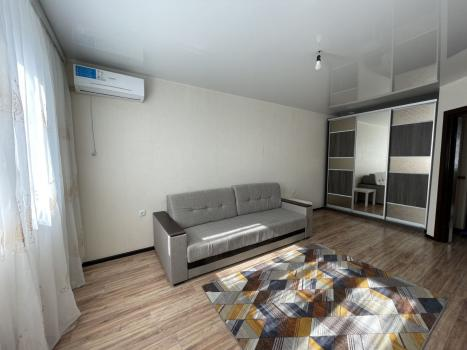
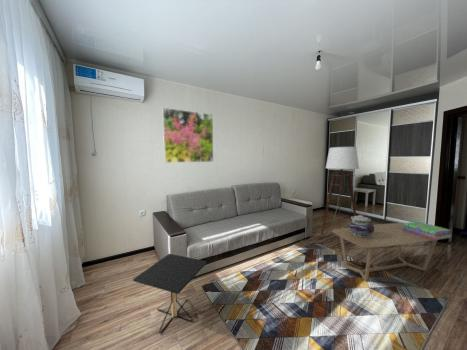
+ floor lamp [308,146,360,248]
+ decorative container [348,213,374,238]
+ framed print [162,107,214,164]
+ stack of books [402,221,453,241]
+ coffee table [331,222,438,282]
+ side table [132,253,208,334]
